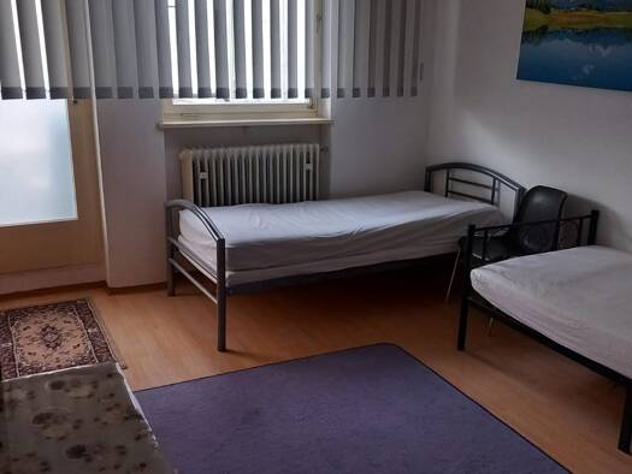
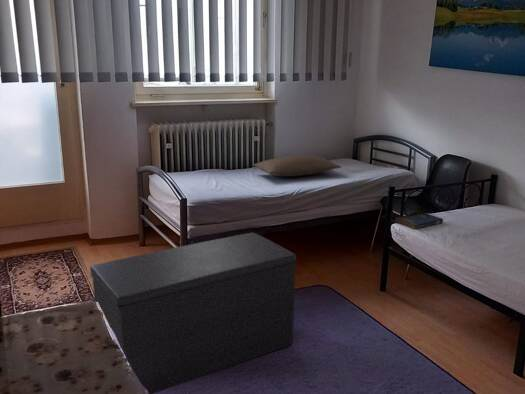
+ pillow [252,154,342,177]
+ bench [89,231,297,394]
+ hardcover book [394,211,444,230]
